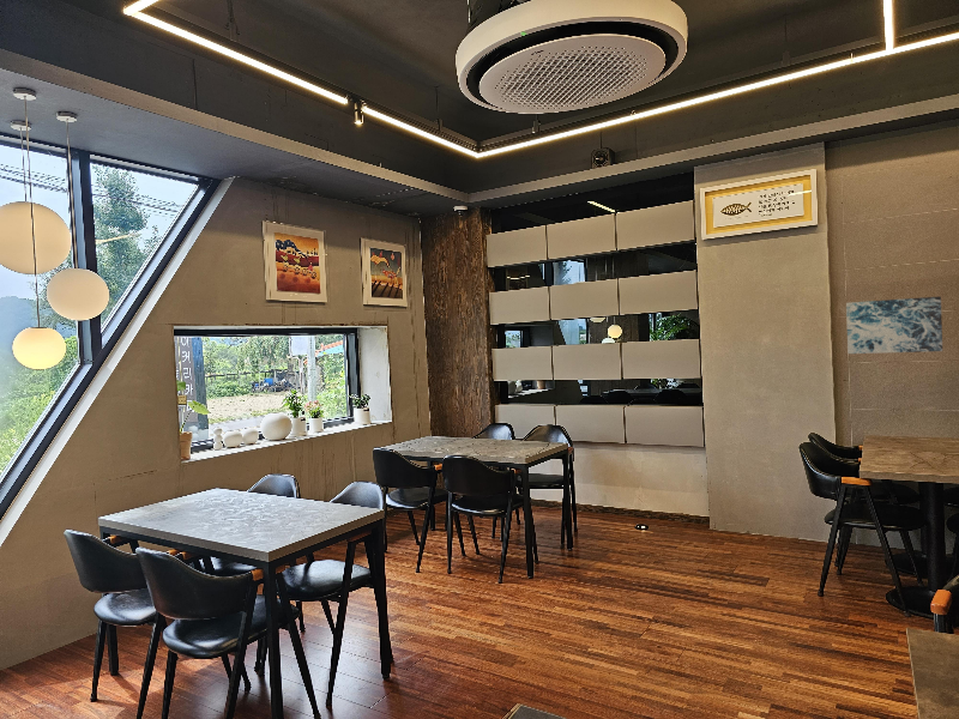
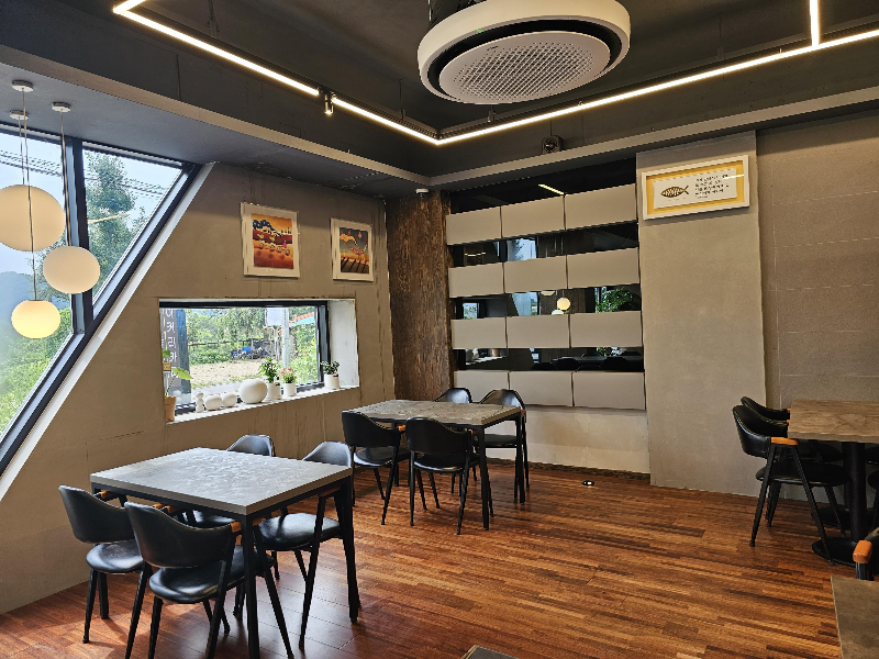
- wall art [845,296,943,355]
